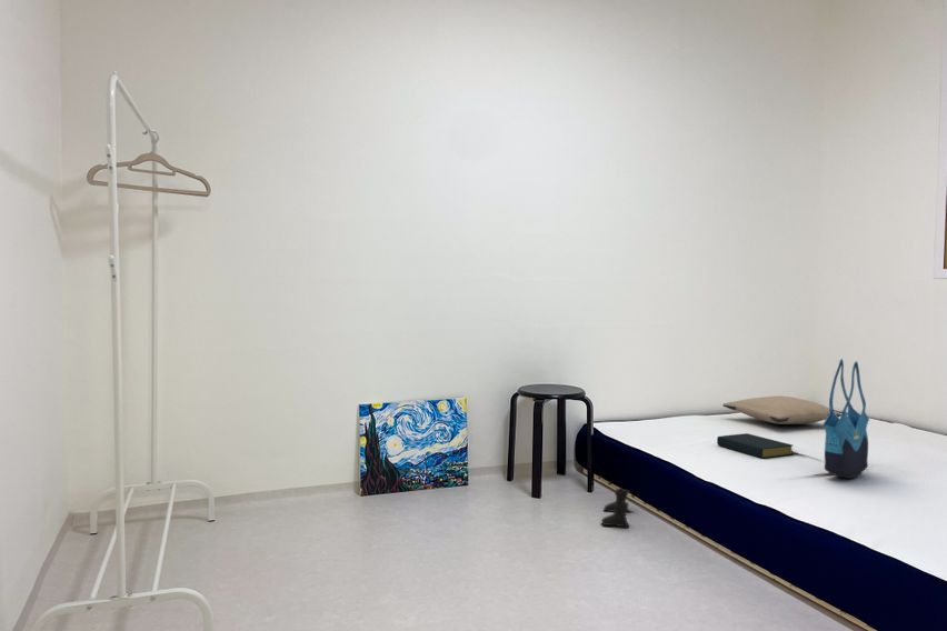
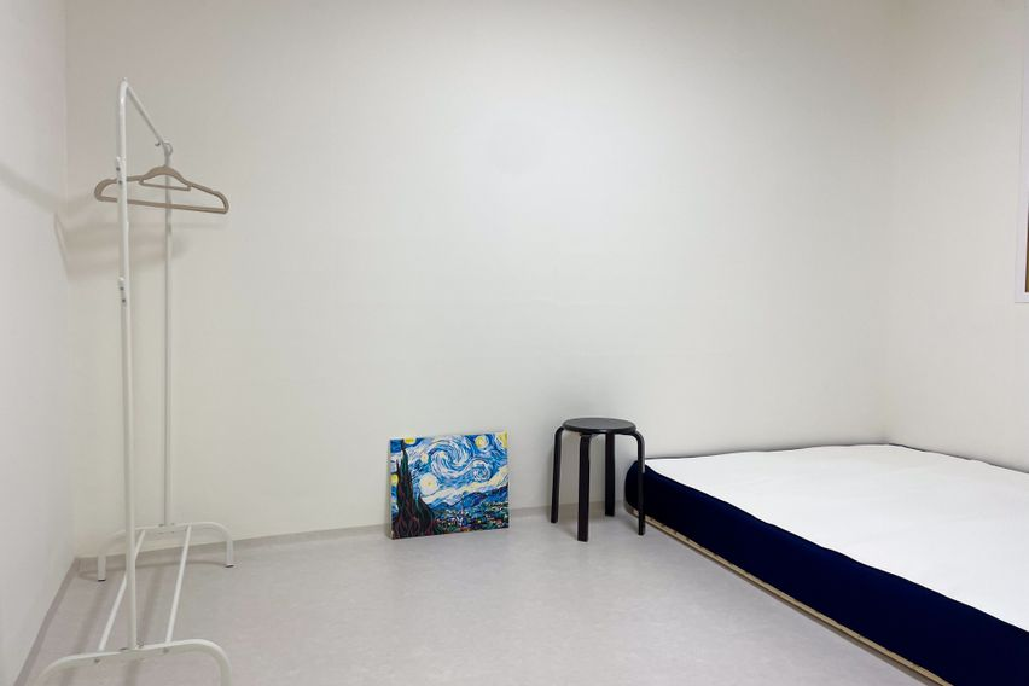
- pillow [721,395,841,425]
- hardback book [716,432,794,459]
- boots [600,488,634,529]
- tote bag [821,358,870,480]
